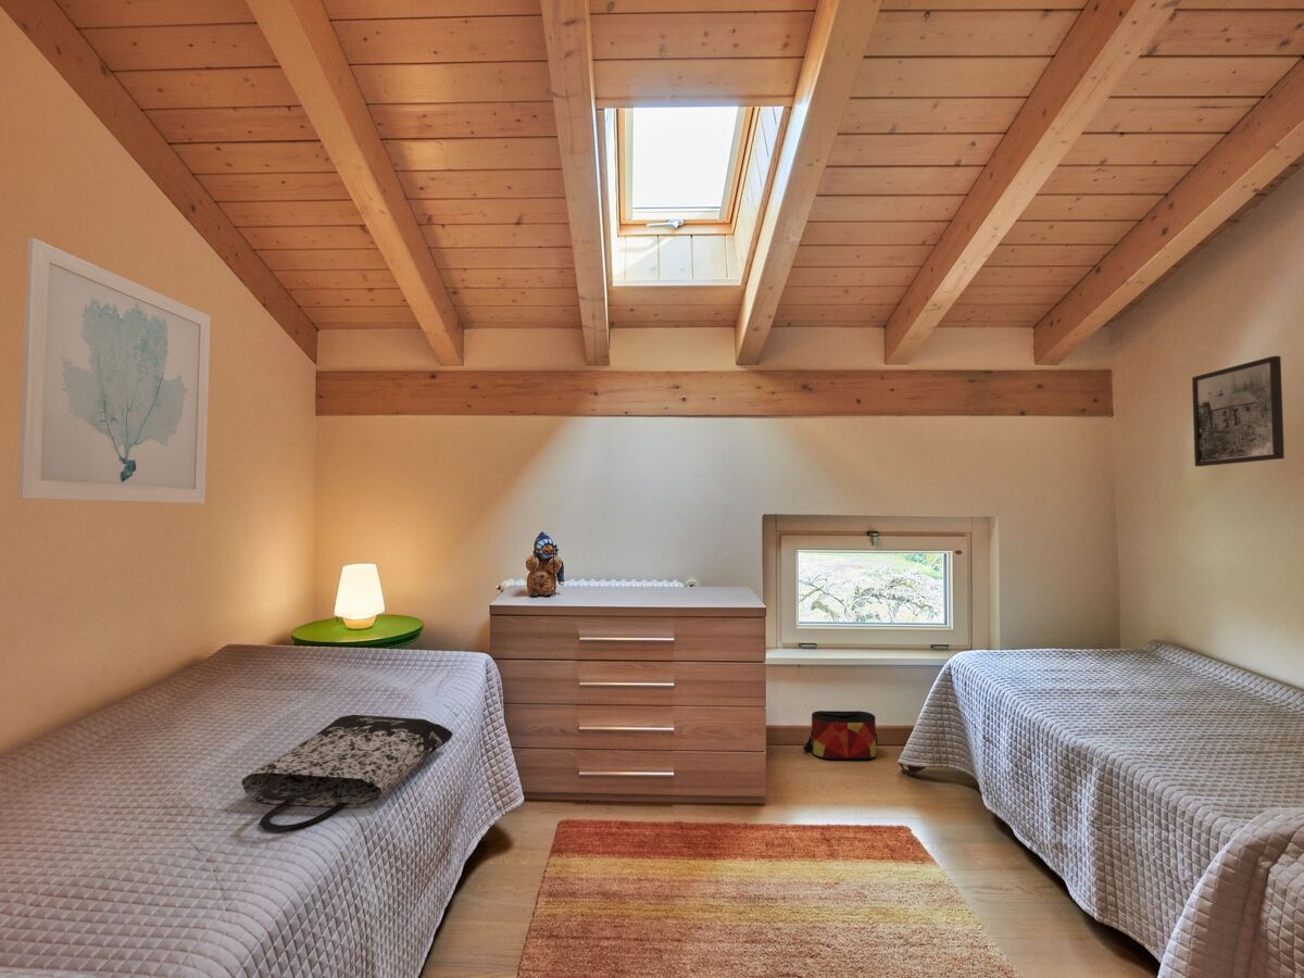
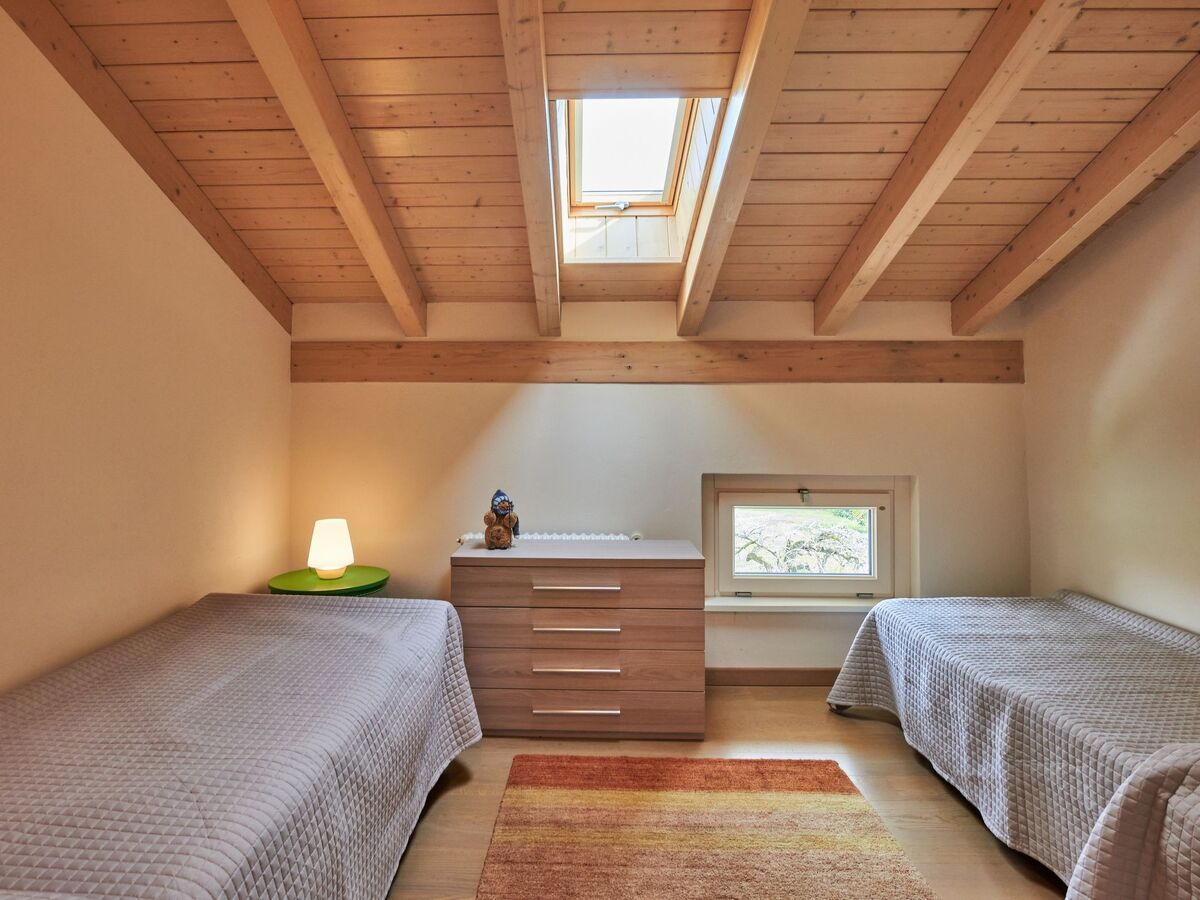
- wall art [16,237,212,504]
- bag [802,710,879,761]
- tote bag [240,714,454,831]
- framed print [1191,355,1286,467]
